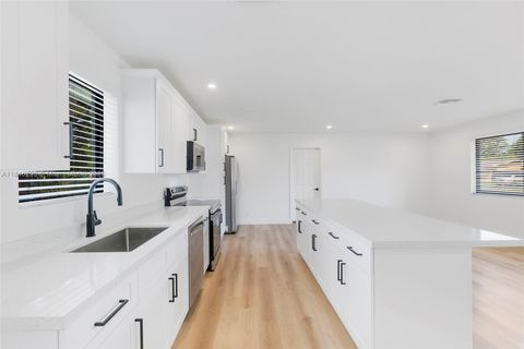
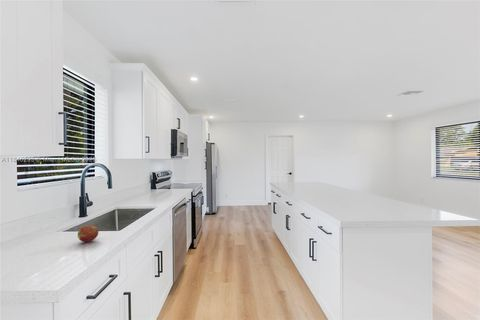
+ apple [77,224,99,243]
